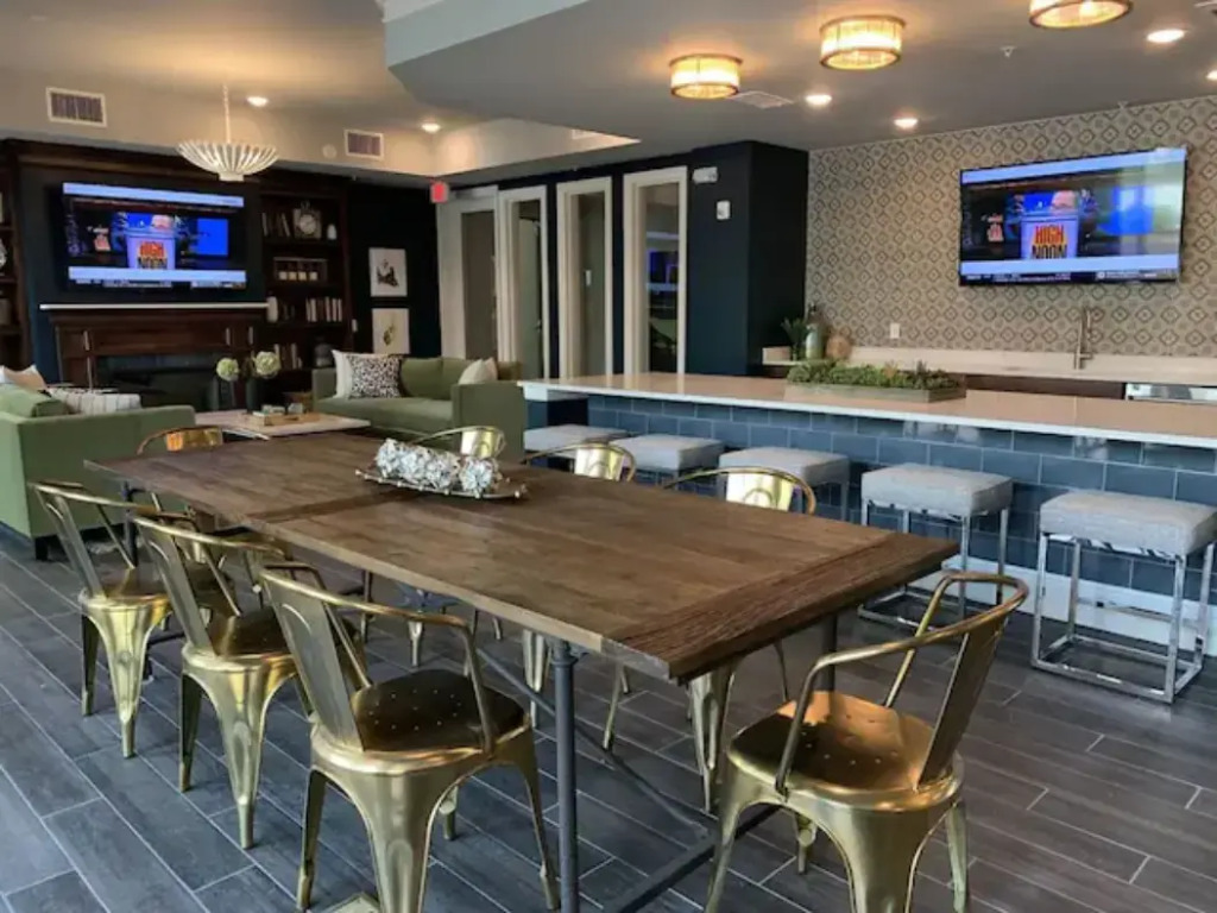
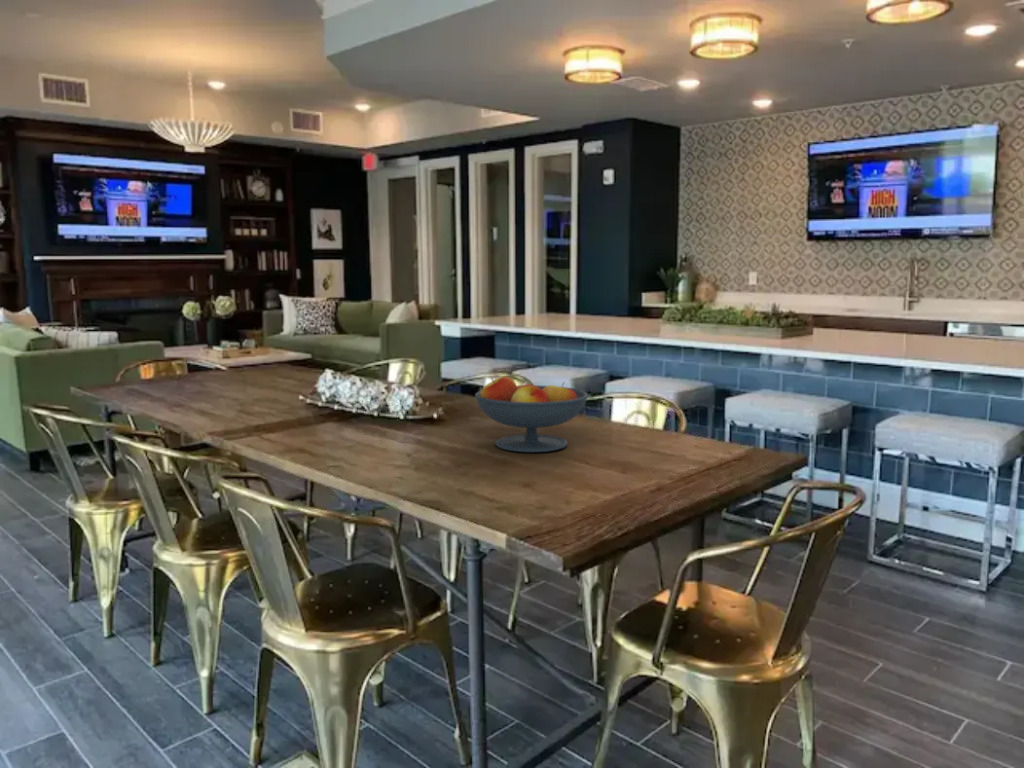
+ fruit bowl [474,375,590,453]
